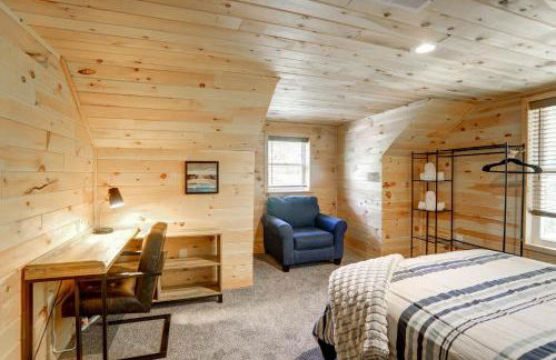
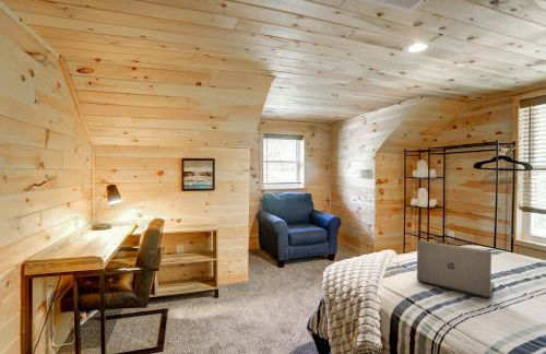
+ laptop [416,239,495,299]
